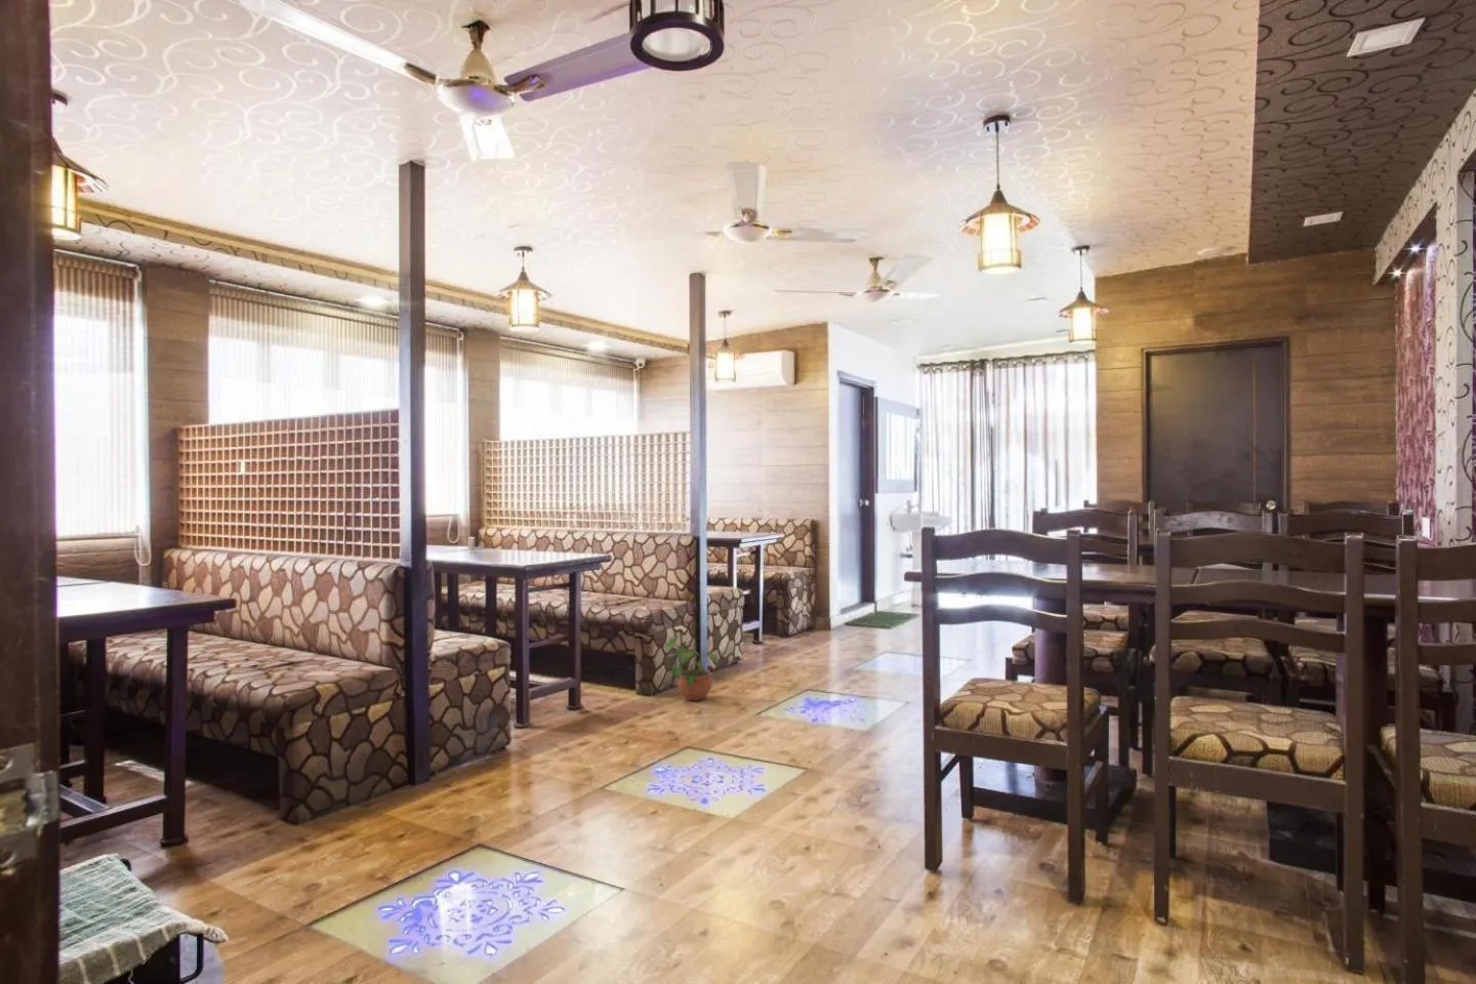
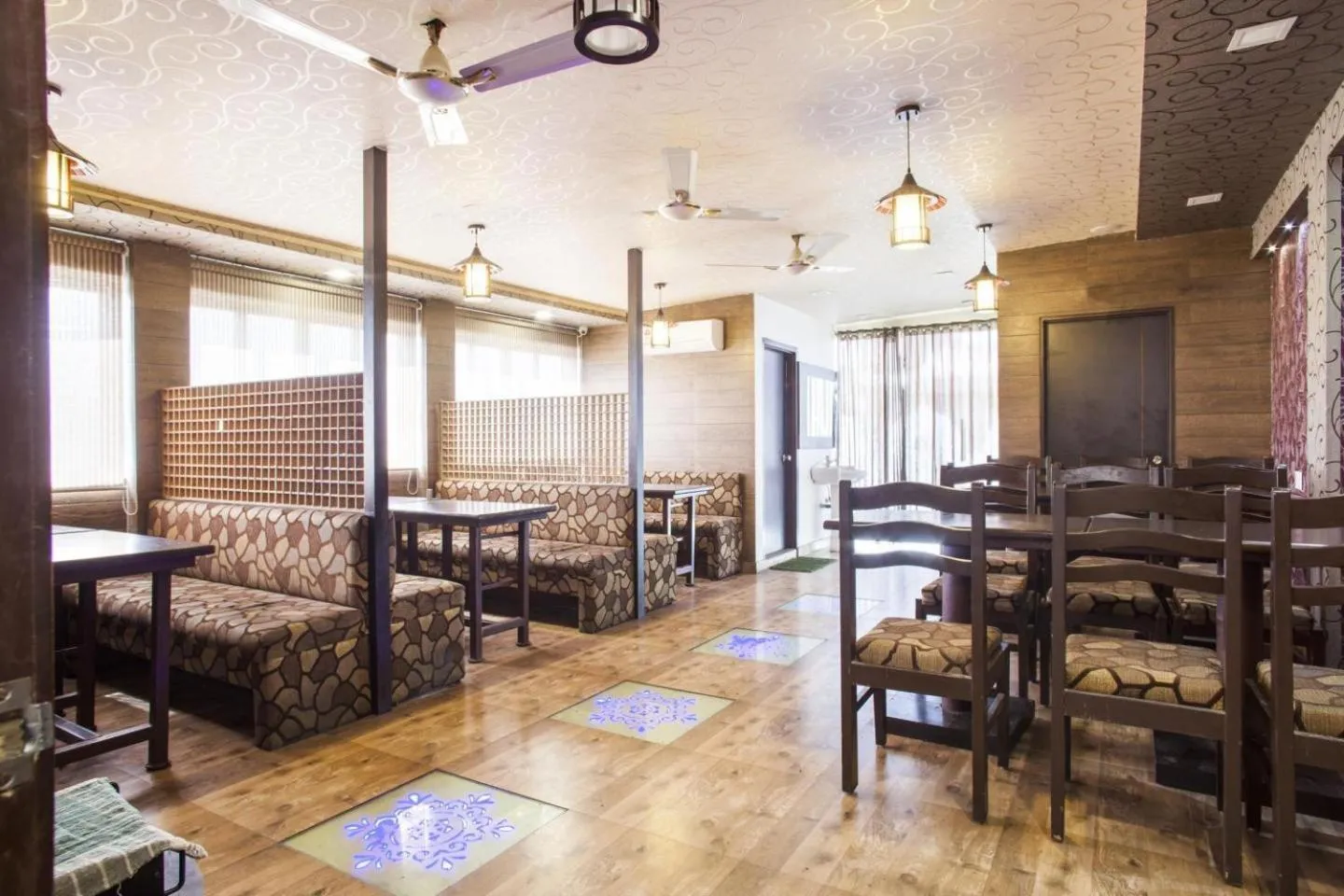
- potted plant [664,635,719,701]
